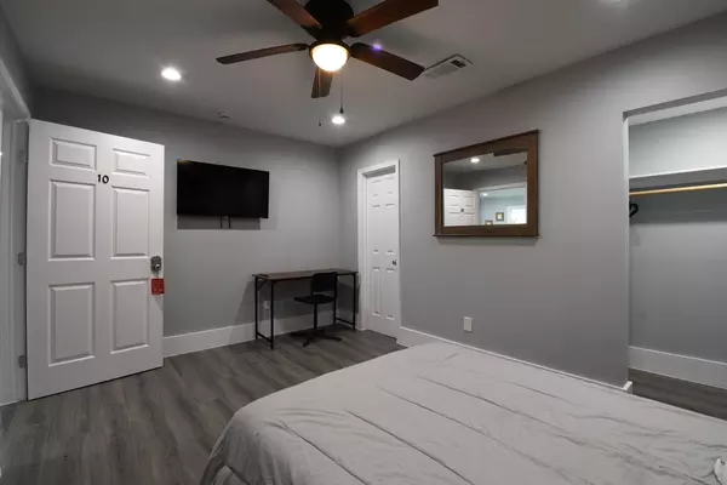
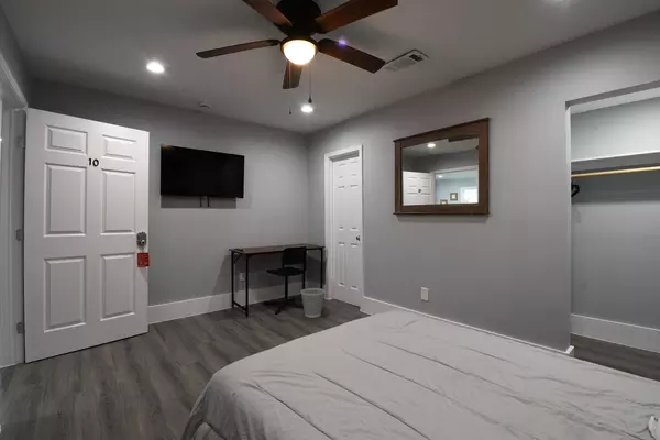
+ wastebasket [299,287,326,319]
